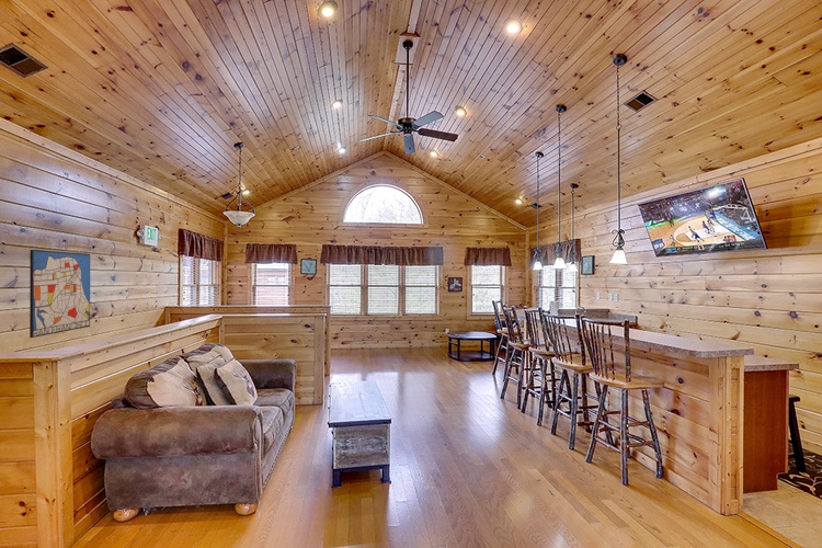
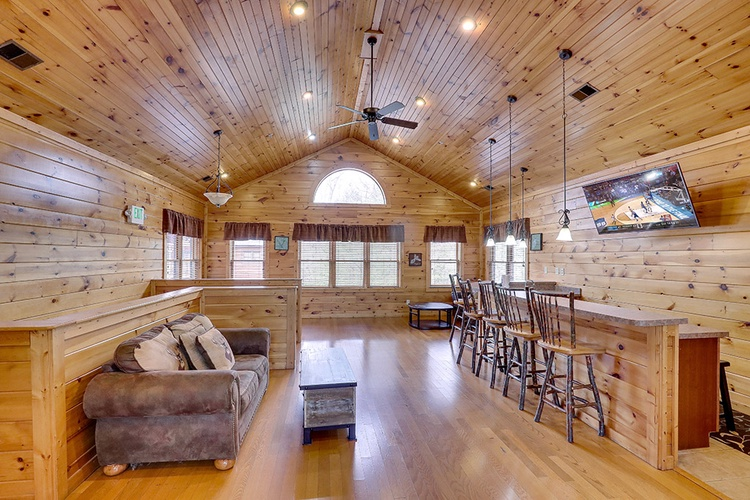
- wall art [28,249,91,339]
